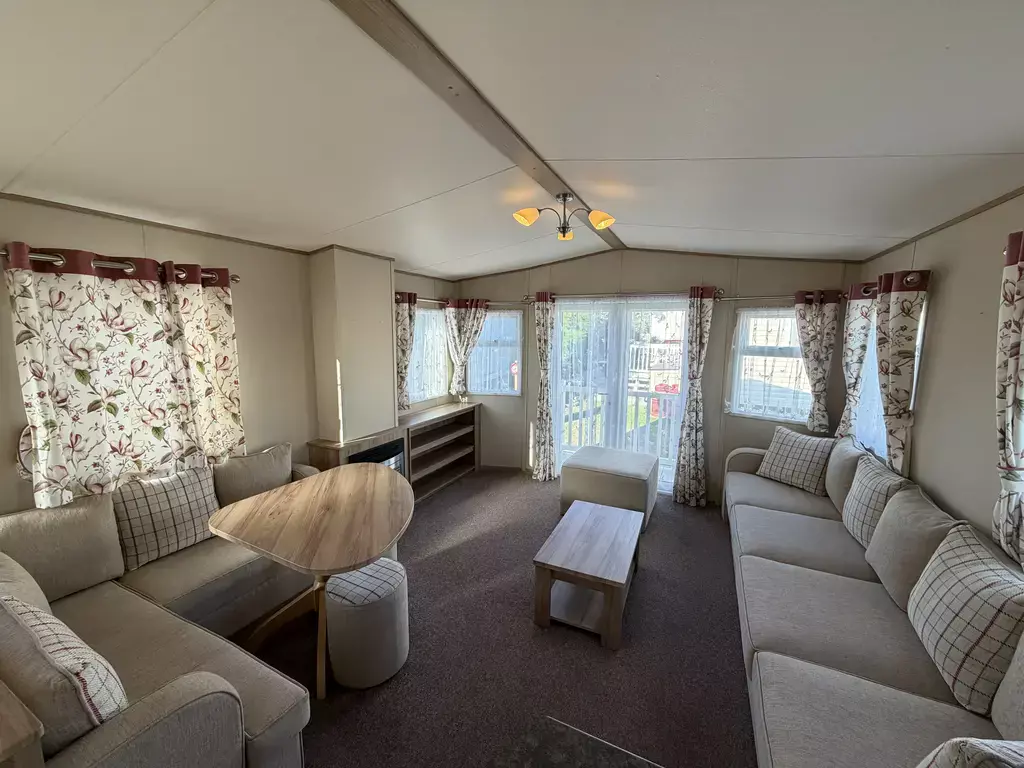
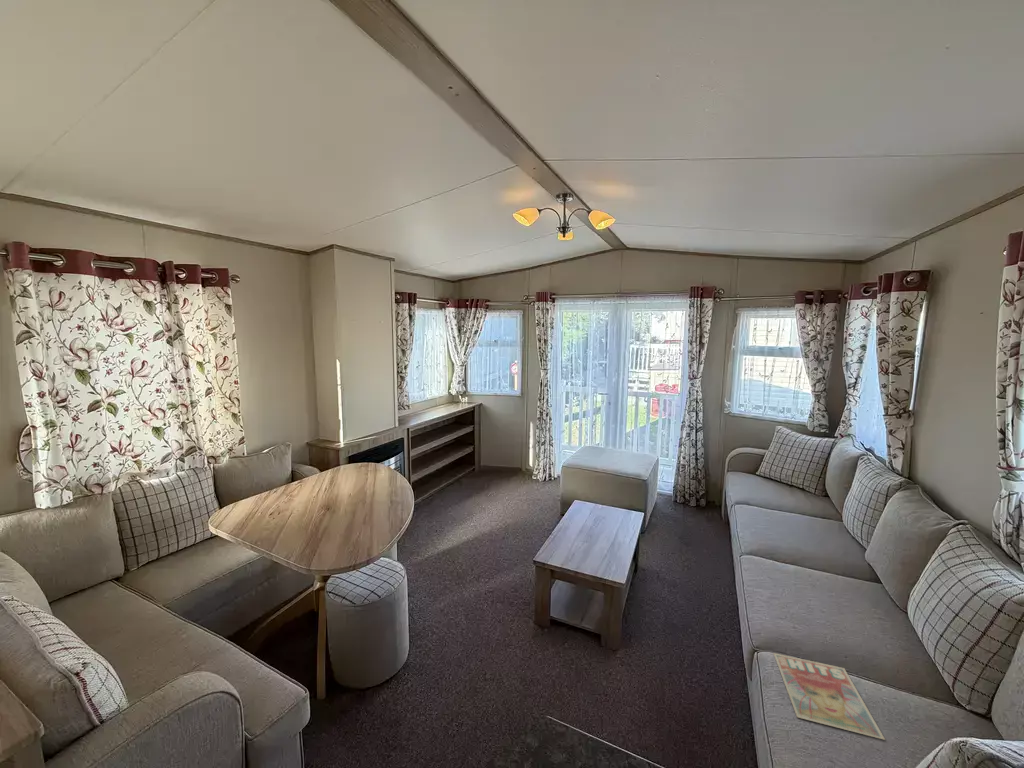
+ magazine [773,652,886,741]
